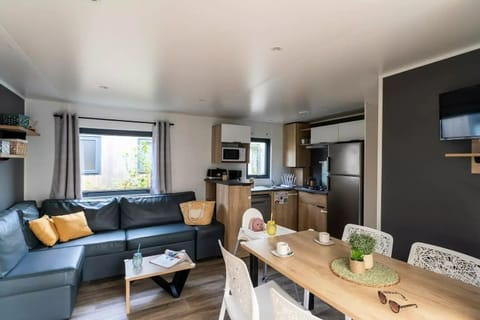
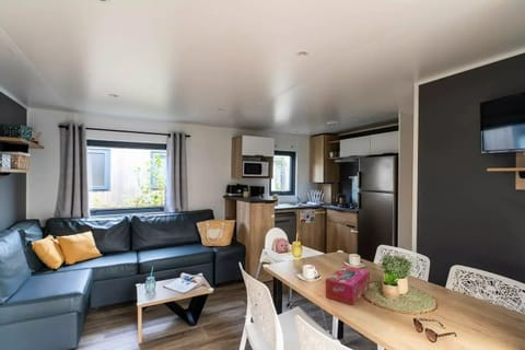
+ tissue box [325,265,371,306]
